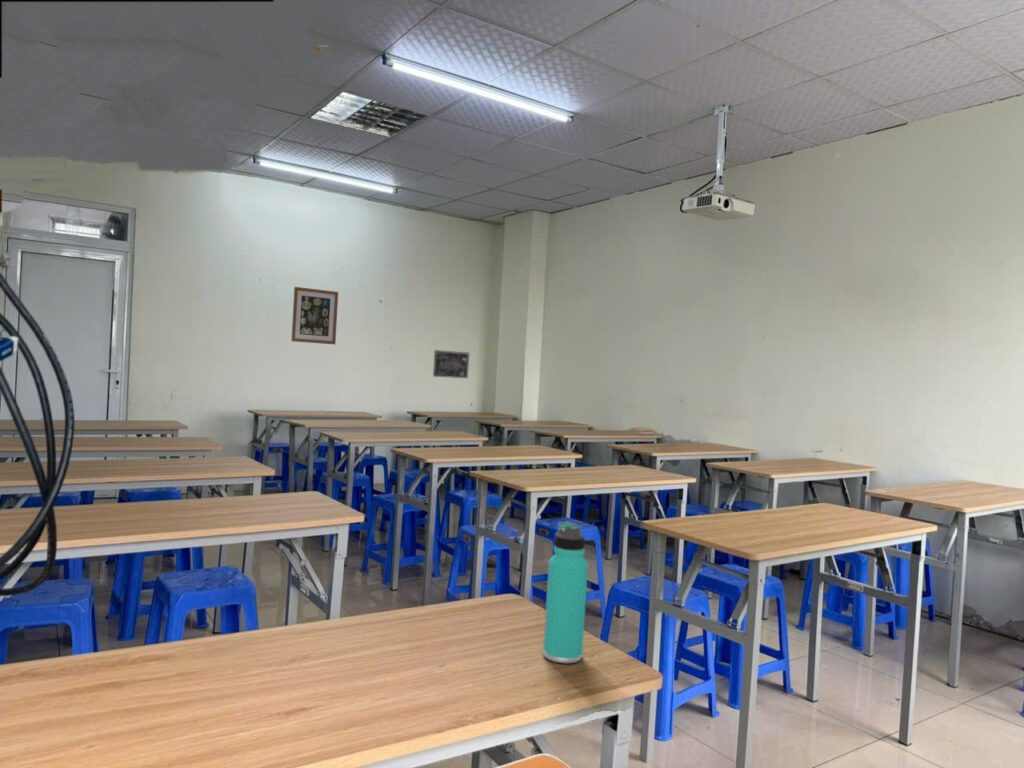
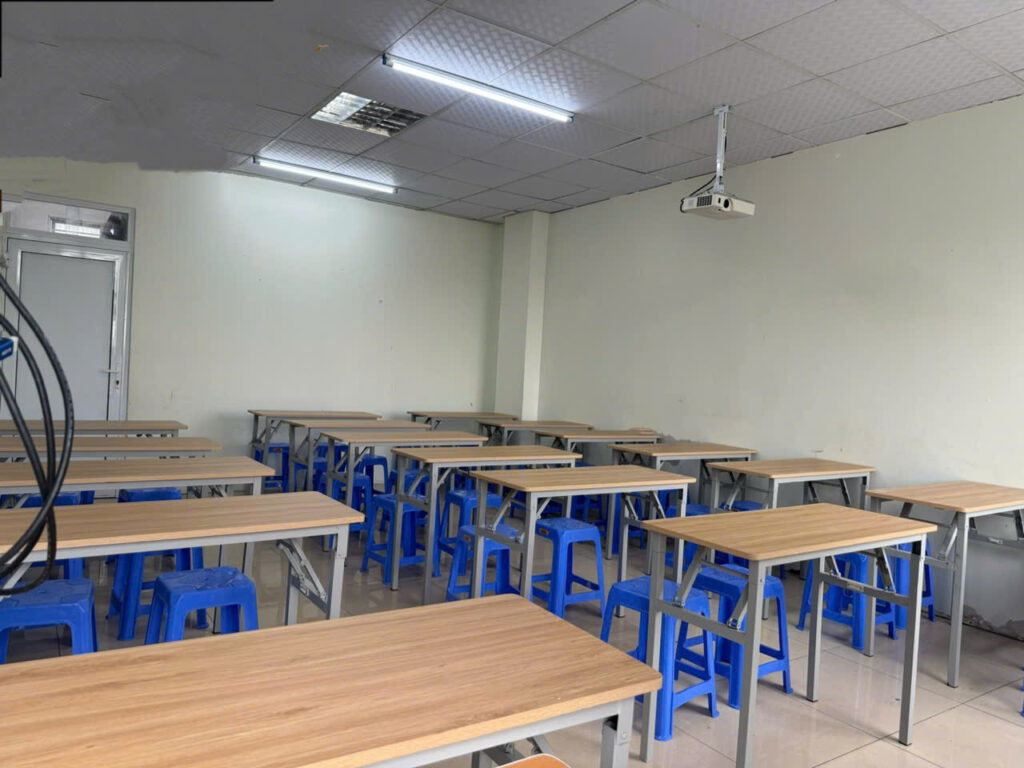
- thermos bottle [542,520,589,664]
- wall art [290,286,339,346]
- wall art [432,349,470,379]
